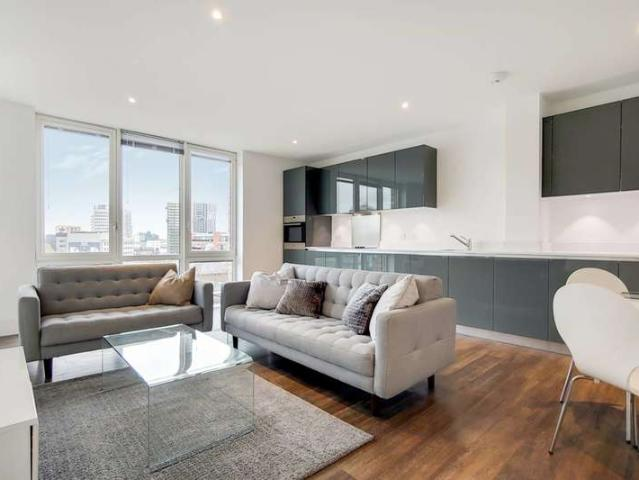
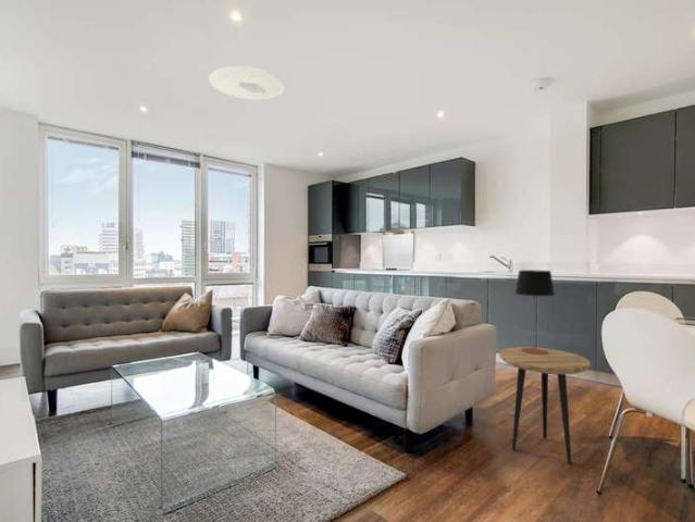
+ table lamp [514,269,556,355]
+ ceiling light [208,65,285,101]
+ side table [498,346,592,465]
